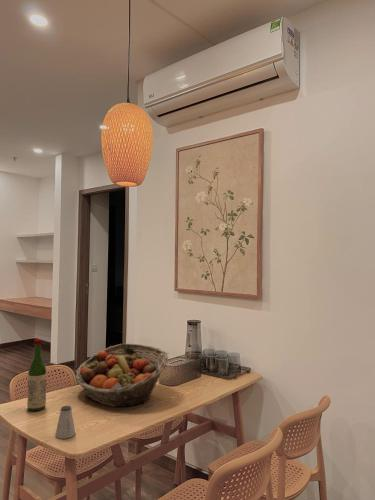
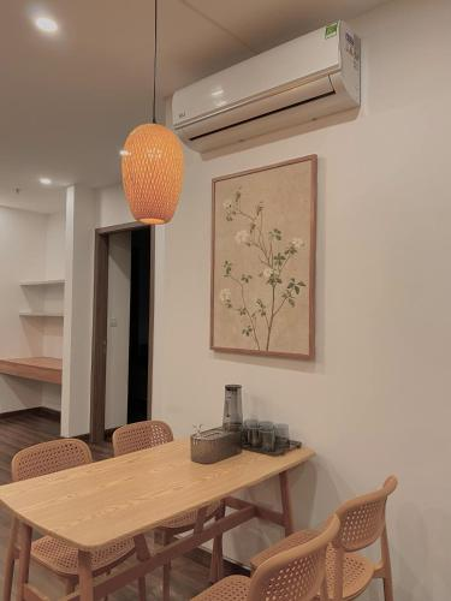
- fruit basket [74,343,169,408]
- saltshaker [54,405,77,440]
- wine bottle [26,339,47,412]
